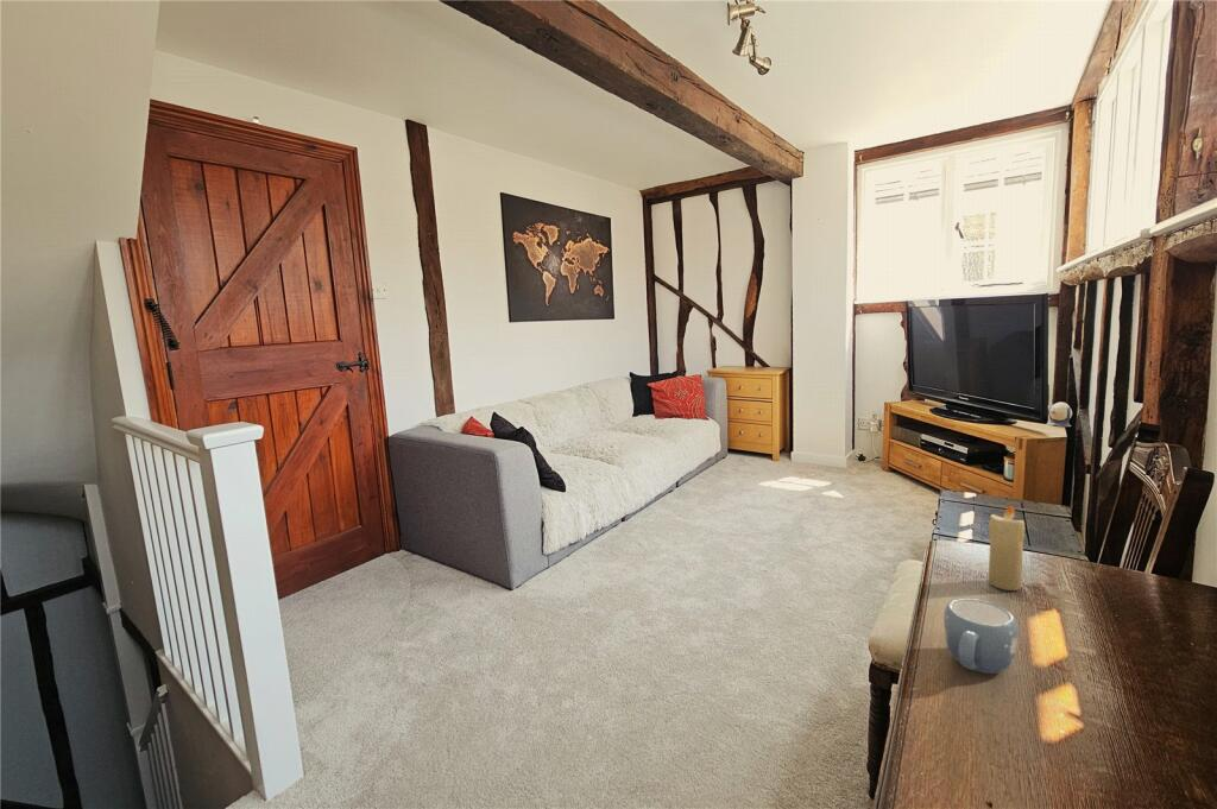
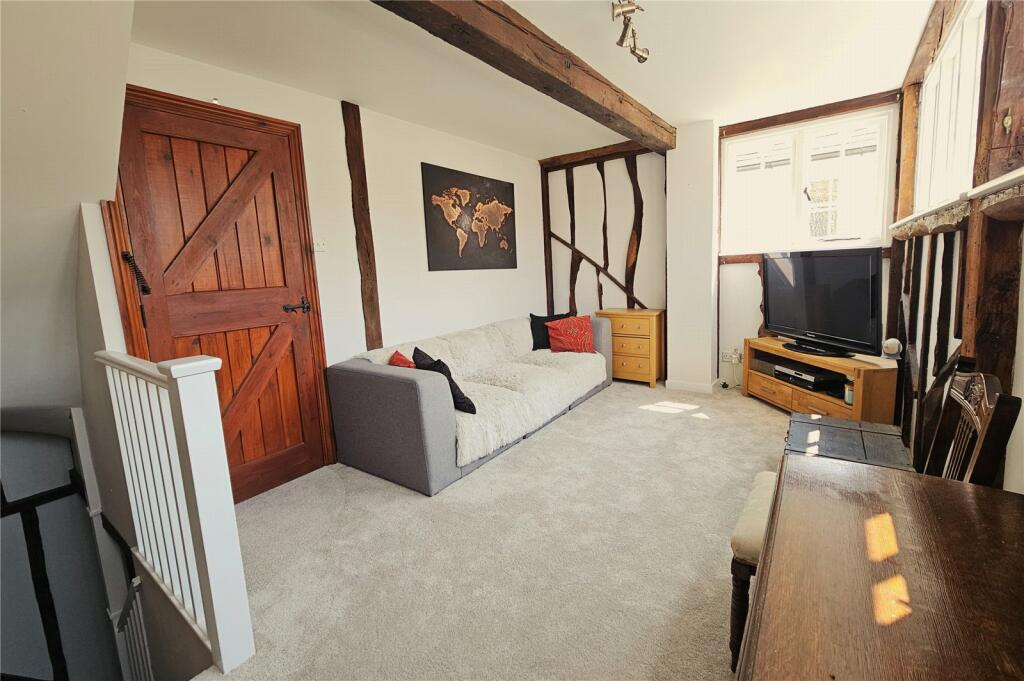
- candle [988,501,1026,592]
- mug [942,598,1020,675]
